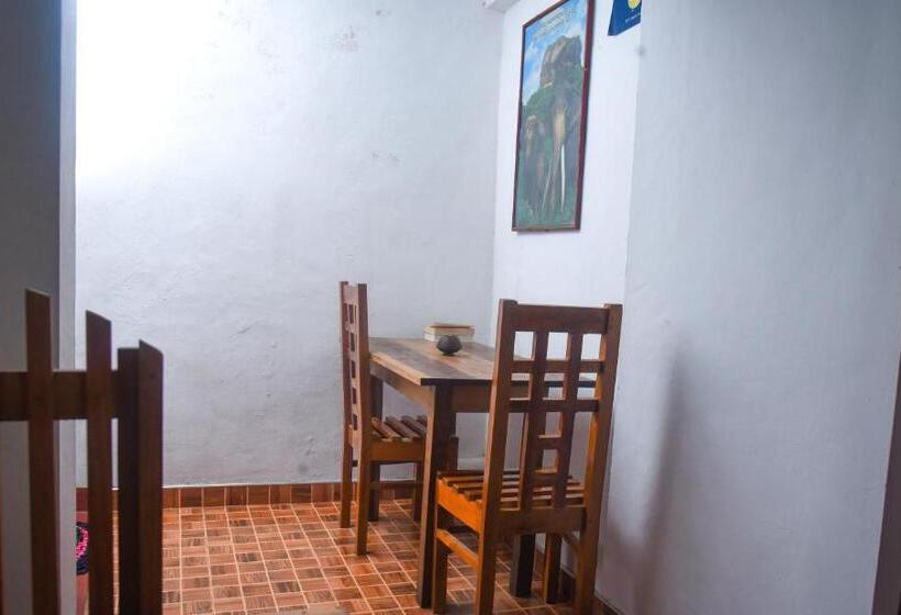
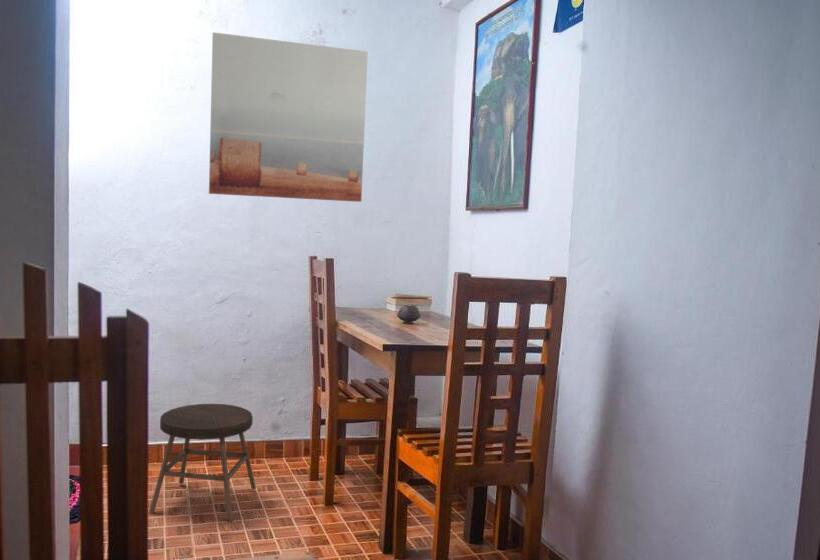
+ wall art [208,31,369,203]
+ stool [148,403,257,523]
